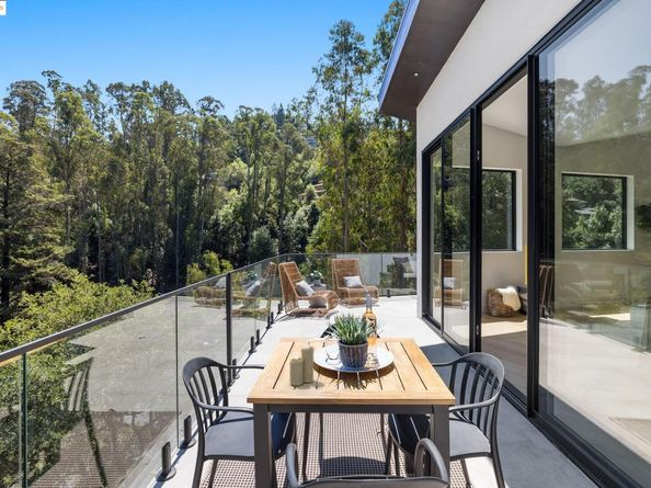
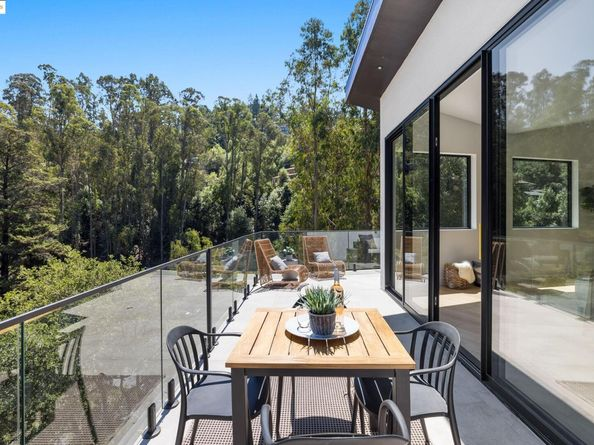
- candle [288,341,316,387]
